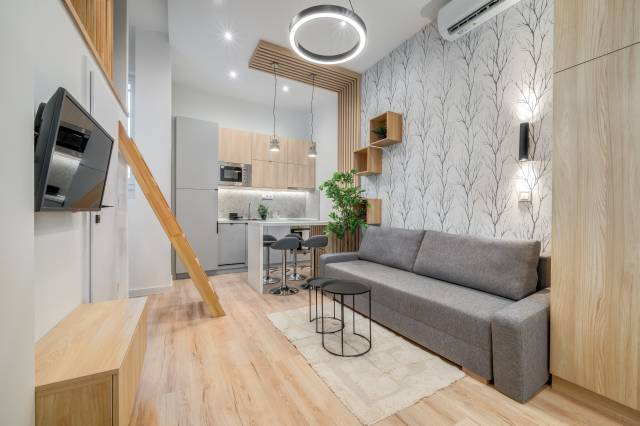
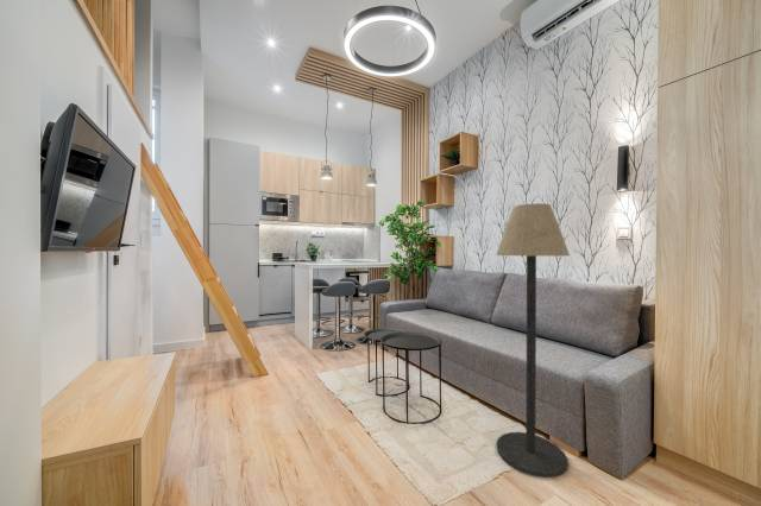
+ floor lamp [495,202,571,479]
